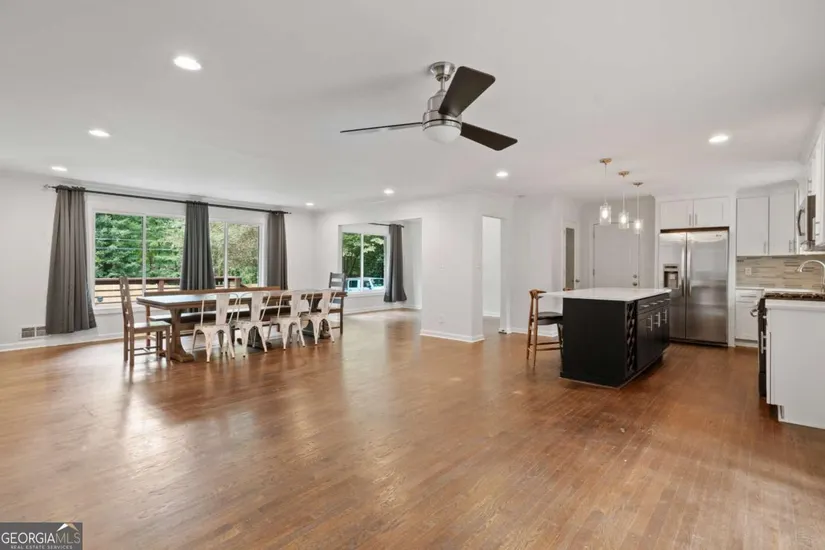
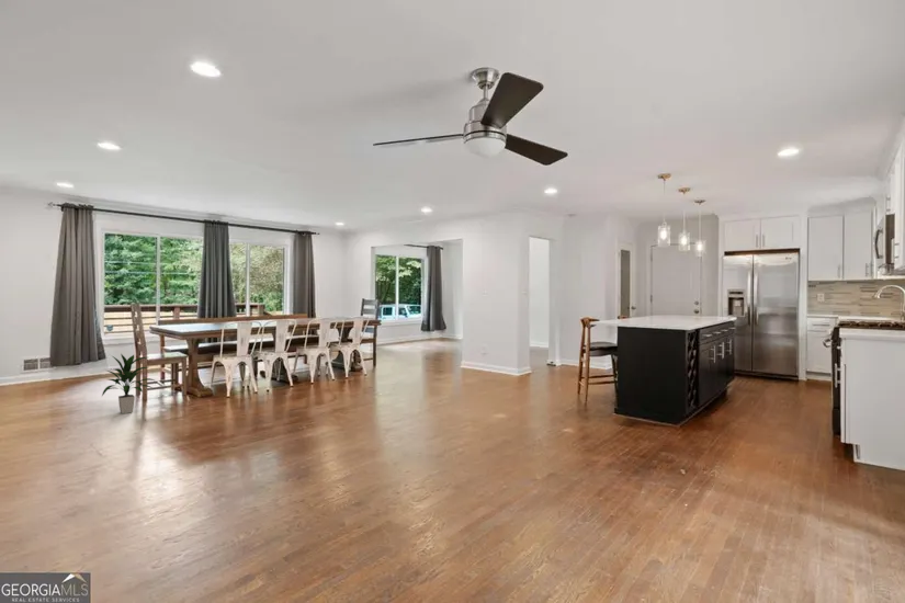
+ indoor plant [101,352,156,414]
